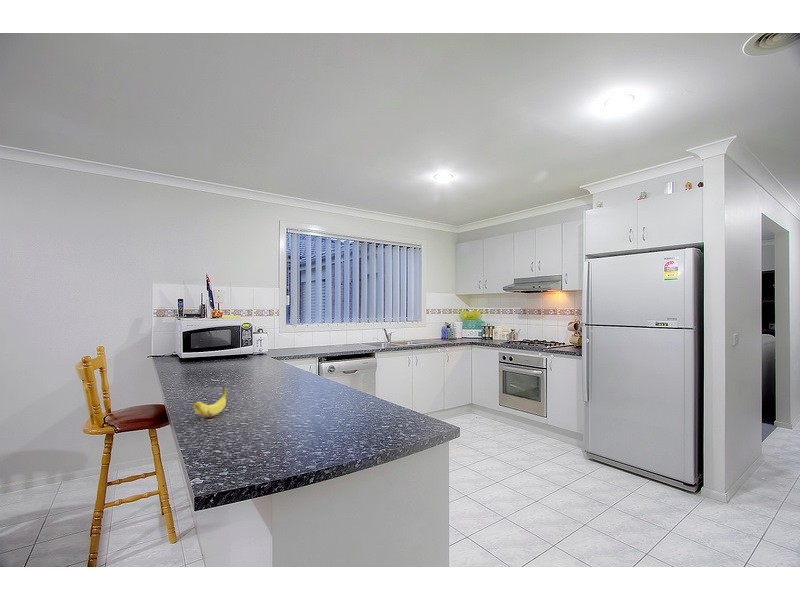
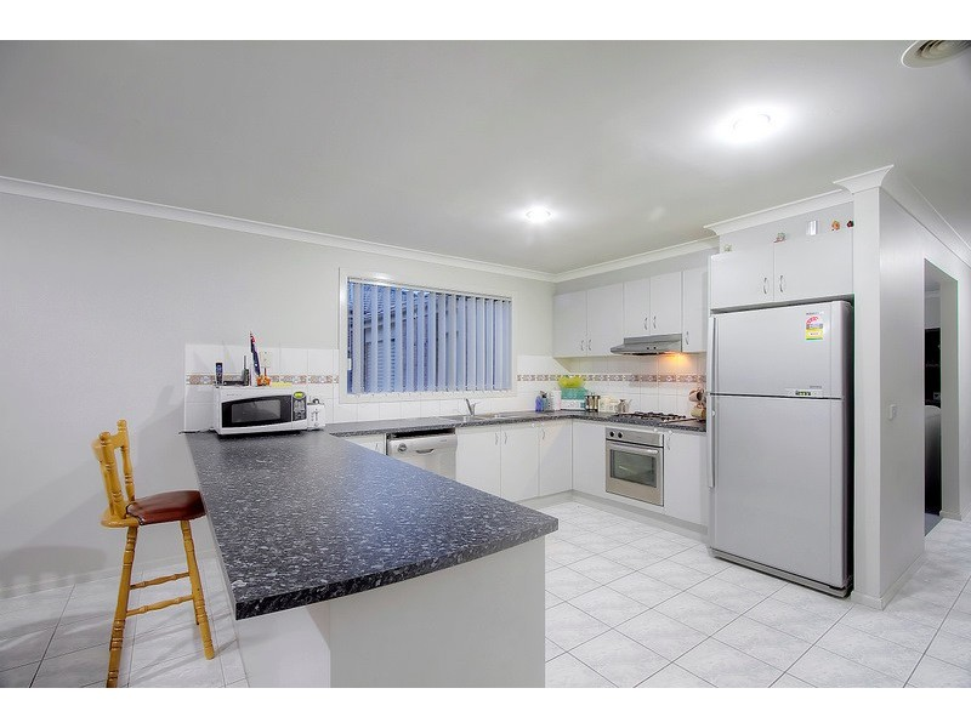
- banana [193,386,228,418]
